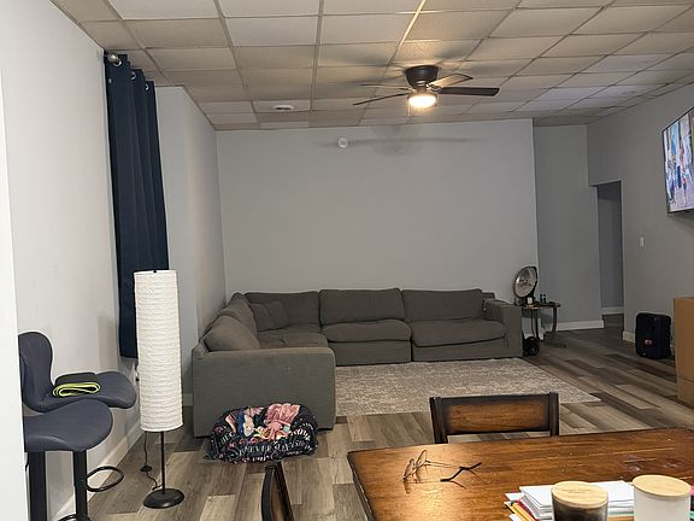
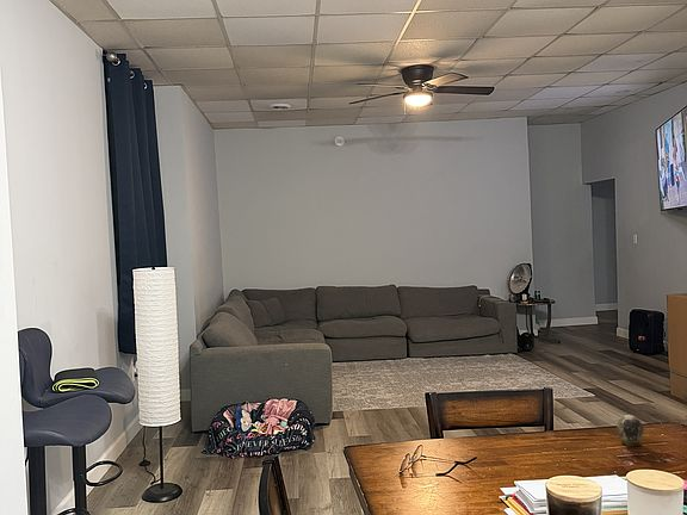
+ decorative egg [615,414,644,447]
